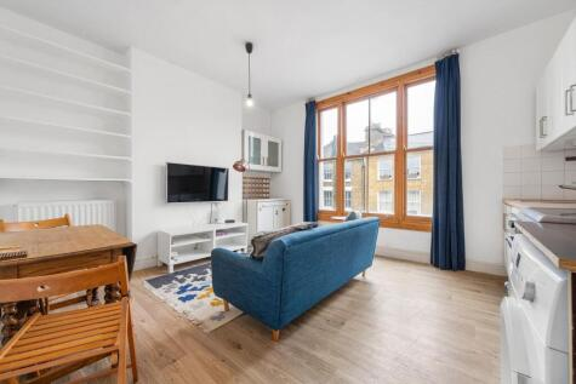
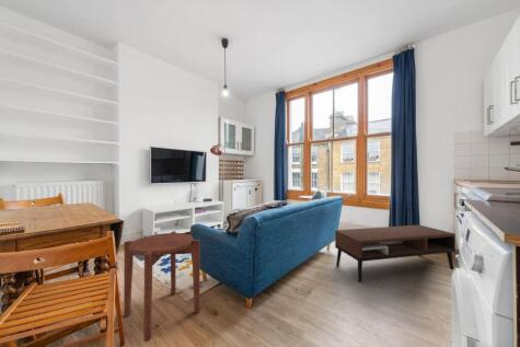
+ coffee table [334,223,457,282]
+ side table [123,230,201,343]
